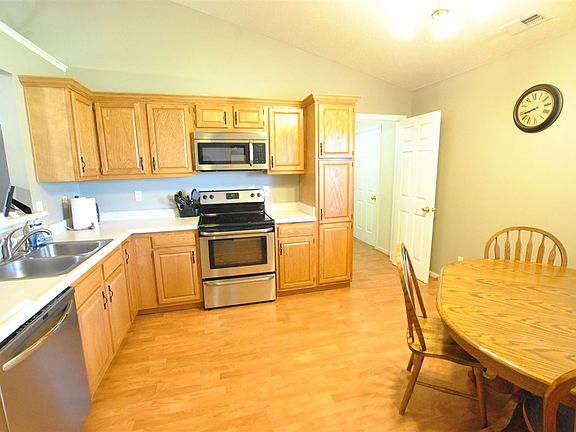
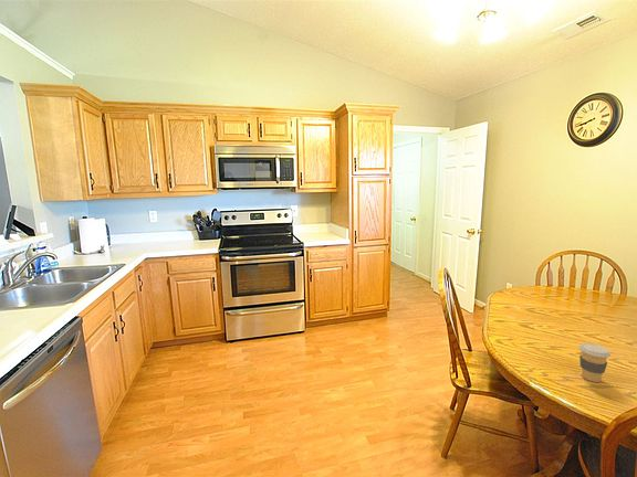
+ coffee cup [578,342,612,383]
